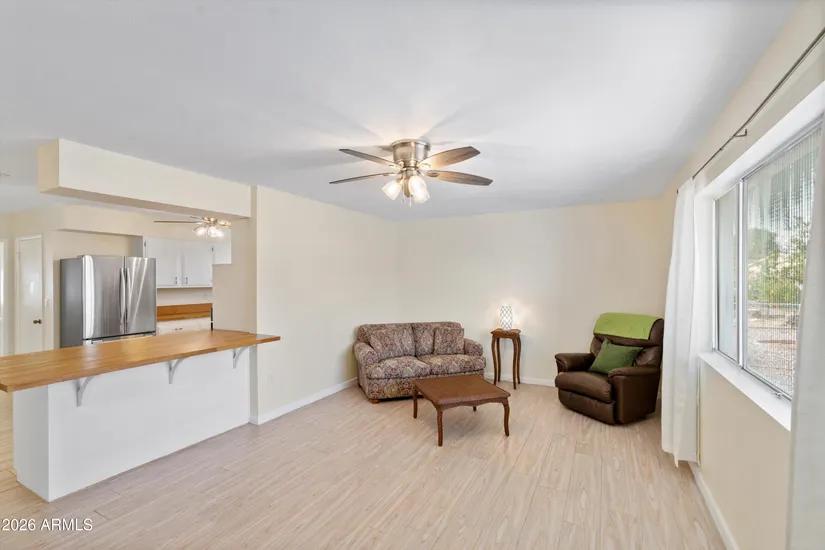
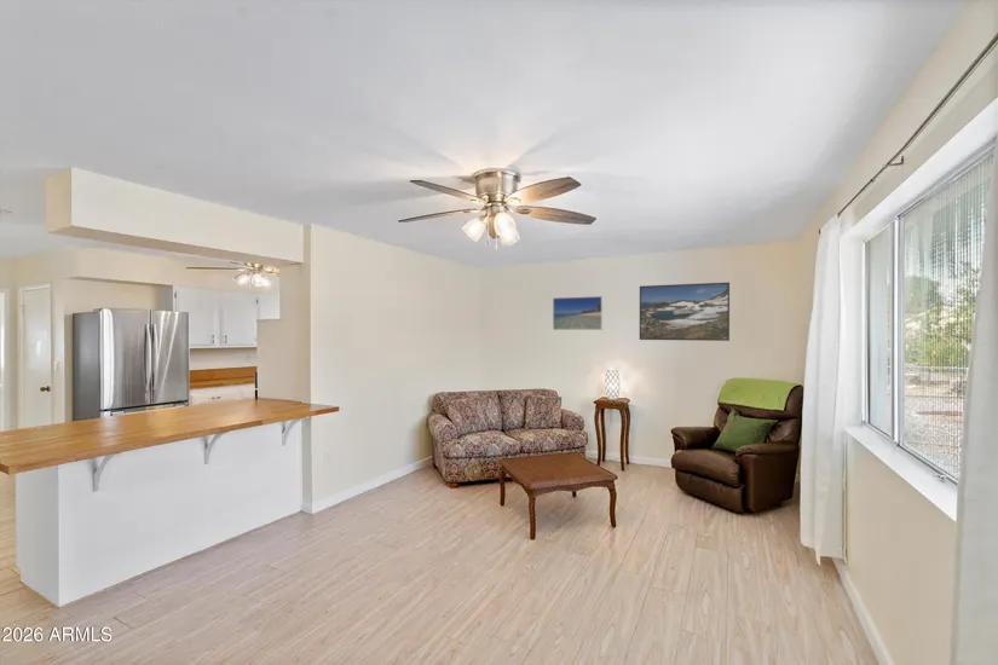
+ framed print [639,282,731,342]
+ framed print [552,295,604,331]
